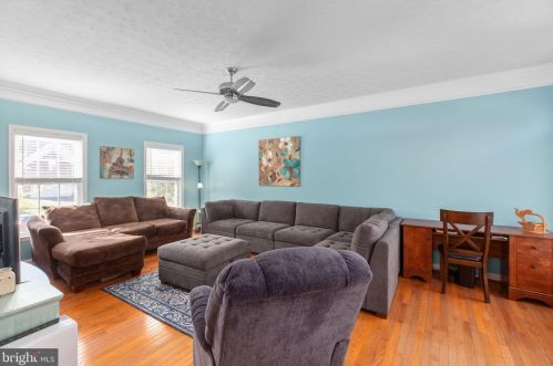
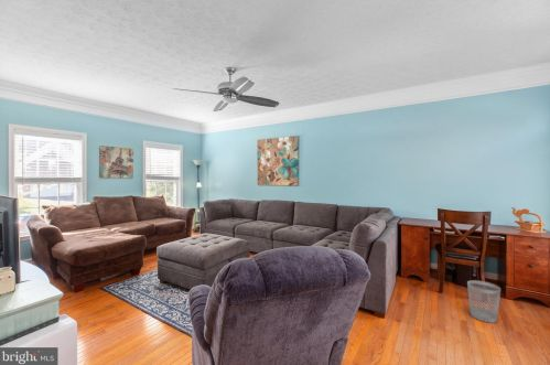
+ wastebasket [466,279,502,324]
